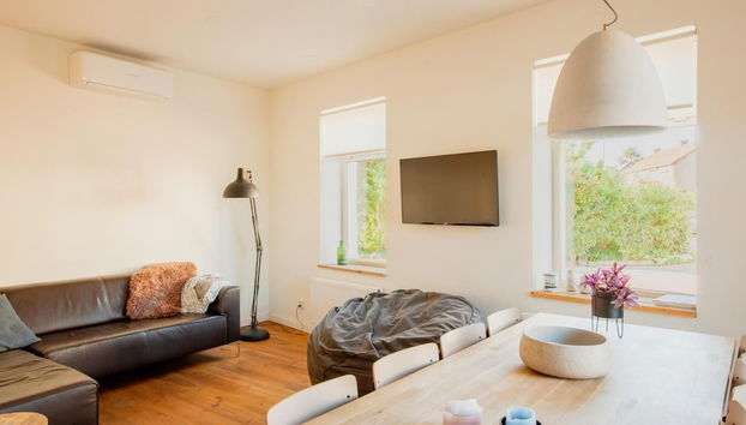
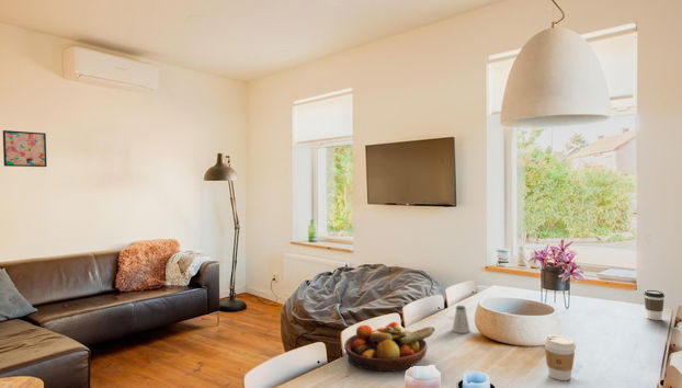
+ coffee cup [543,333,577,381]
+ coffee cup [643,289,666,321]
+ saltshaker [451,305,471,334]
+ wall art [2,129,48,168]
+ fruit bowl [343,321,436,373]
